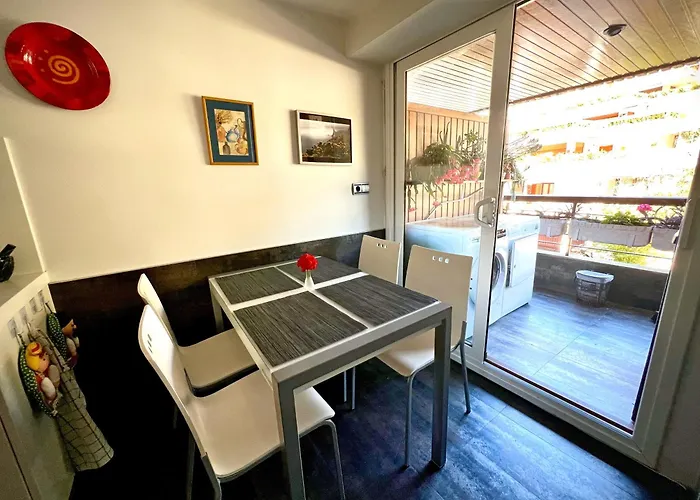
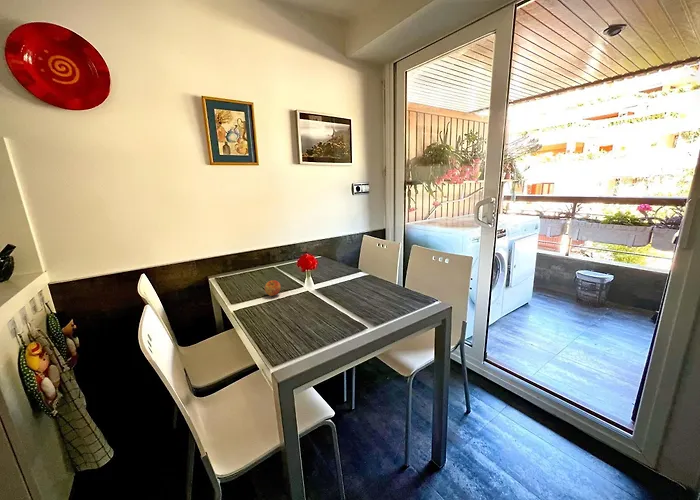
+ apple [264,279,282,297]
